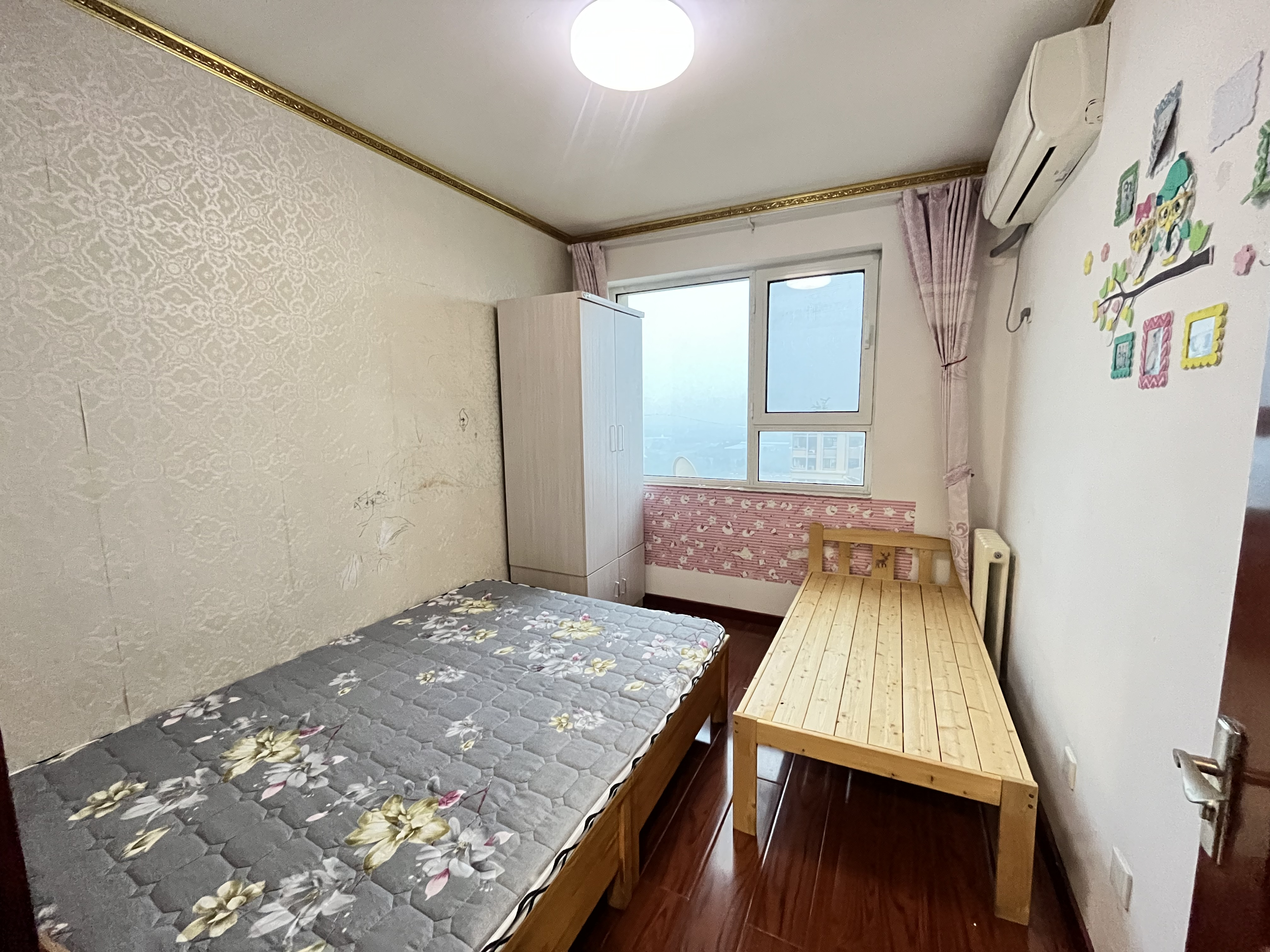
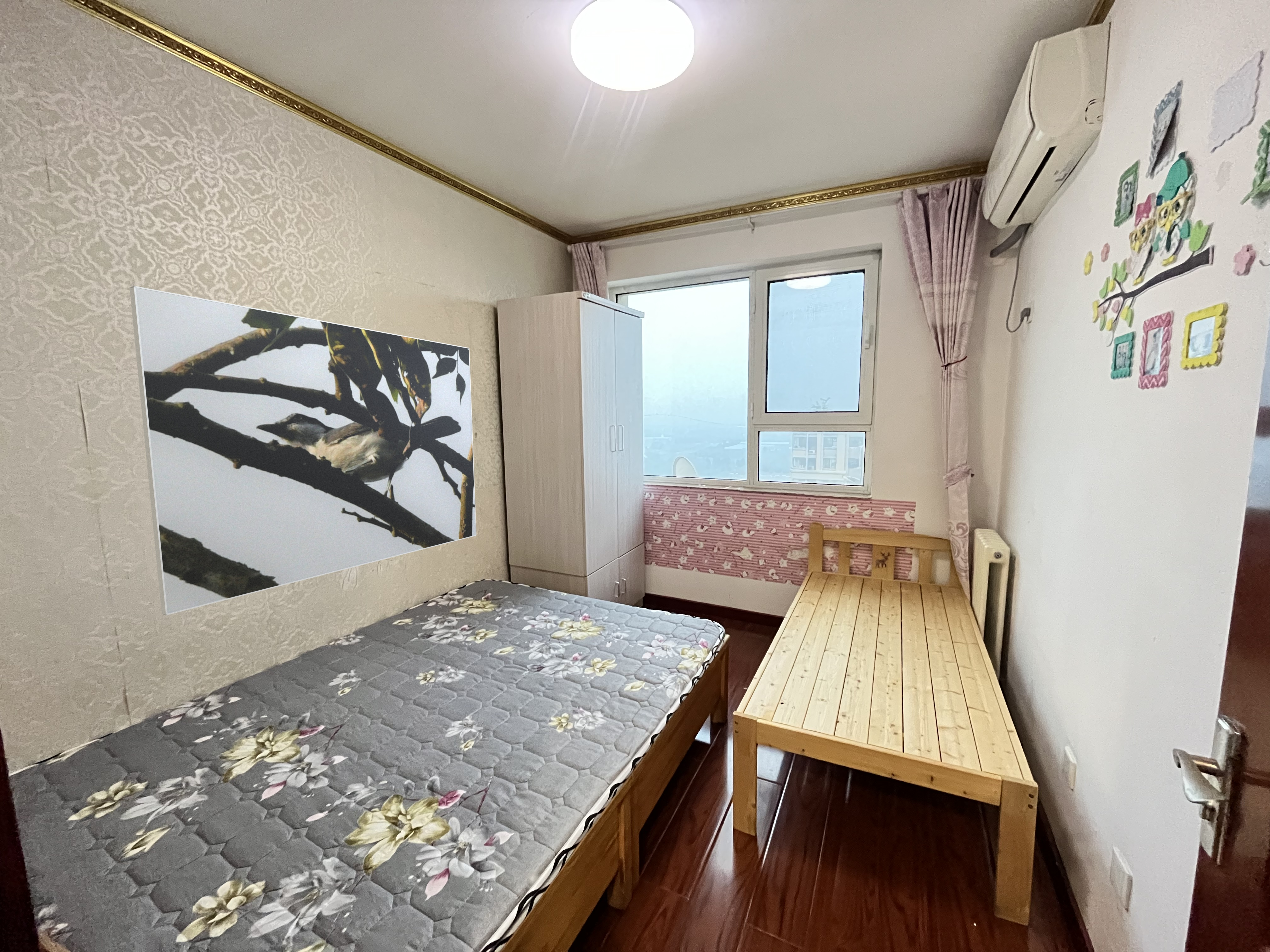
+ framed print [129,286,477,616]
